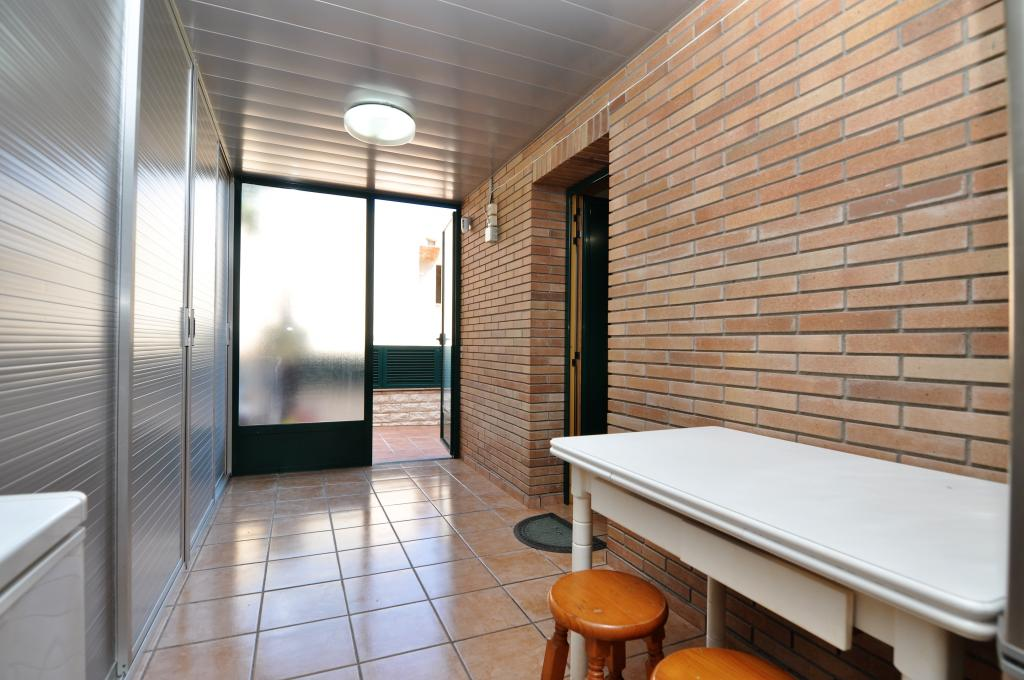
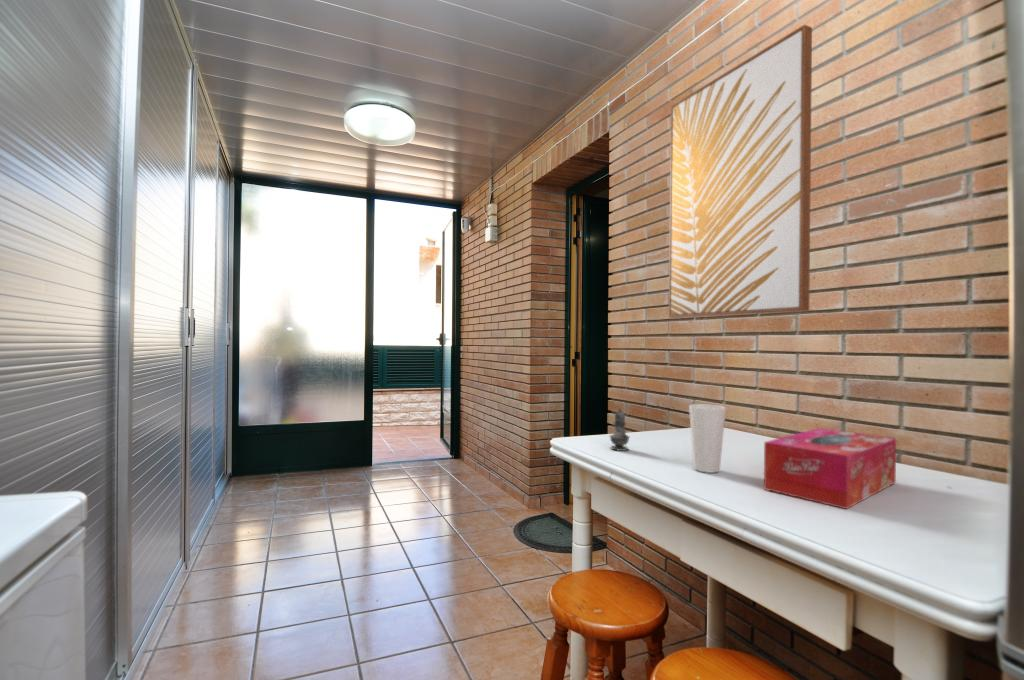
+ tissue box [763,427,897,510]
+ salt shaker [608,407,631,452]
+ wall art [668,24,813,319]
+ cup [688,403,727,474]
